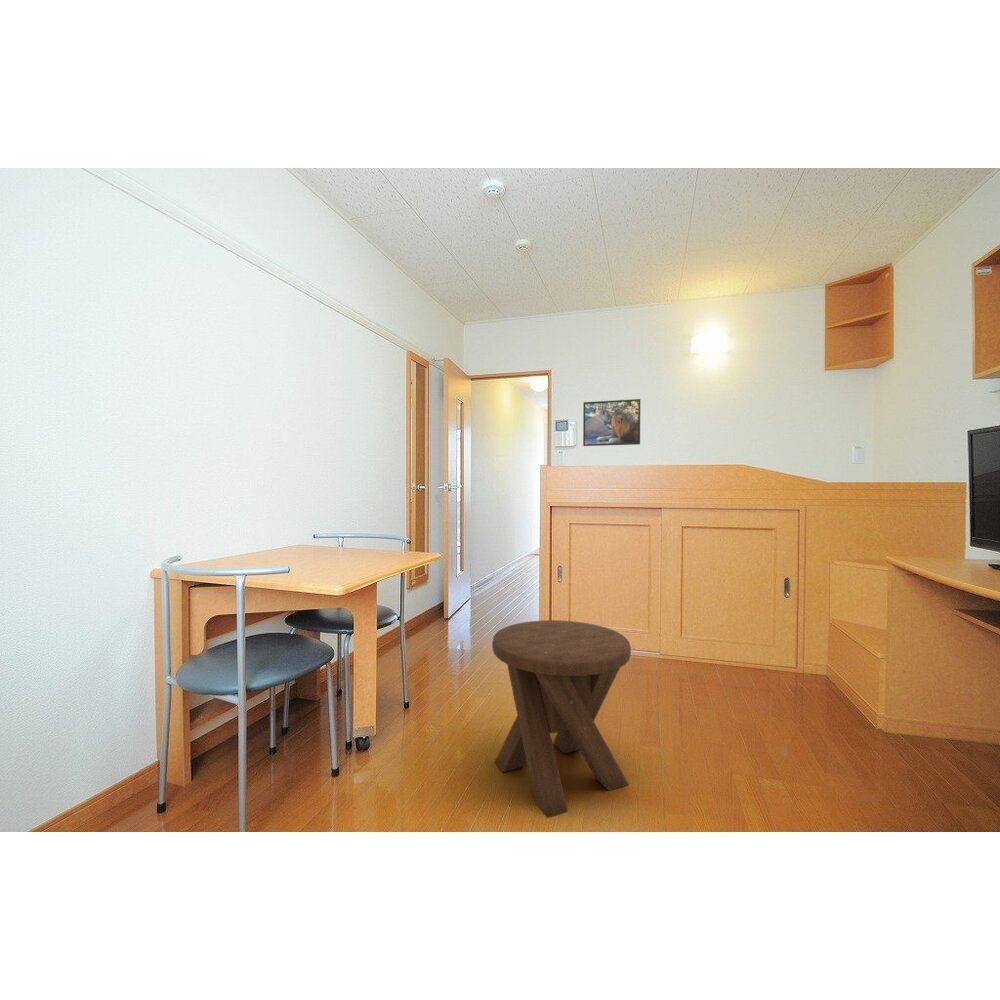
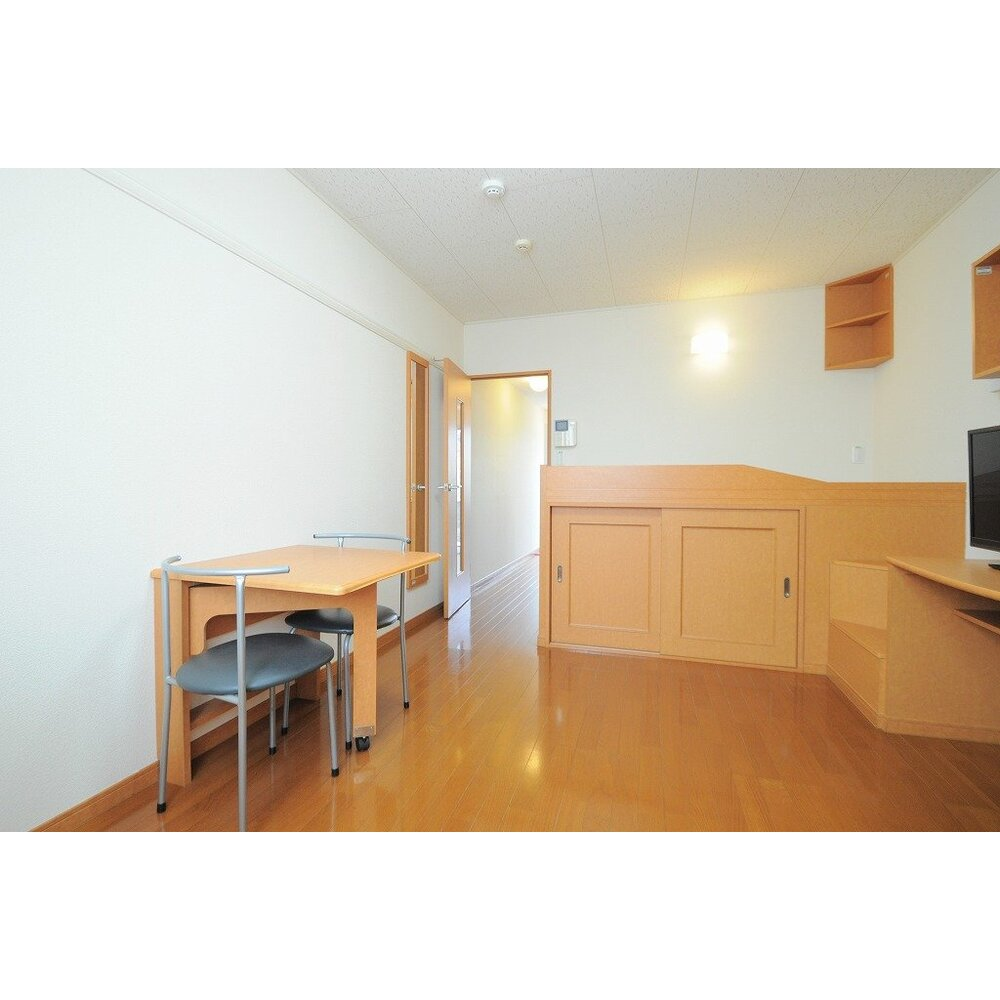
- music stool [491,619,632,819]
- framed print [582,398,641,447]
